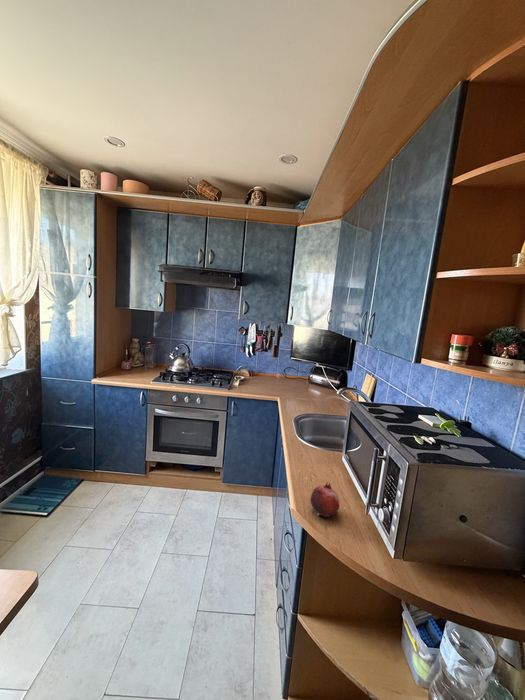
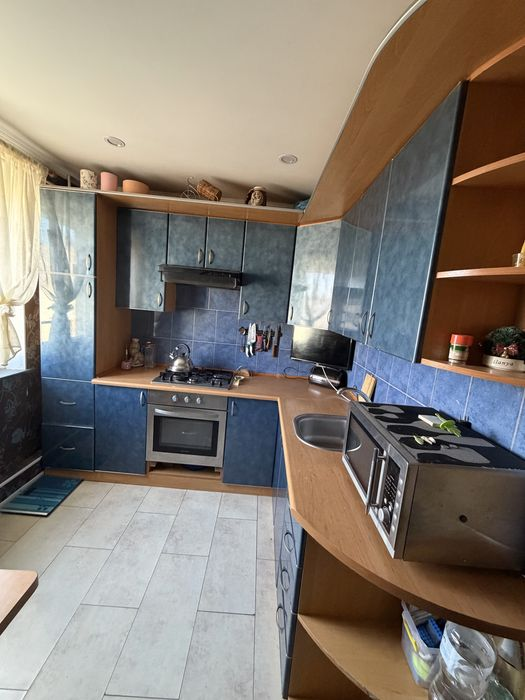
- fruit [309,481,341,518]
